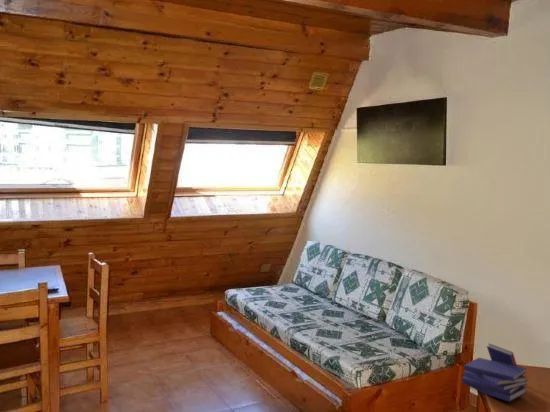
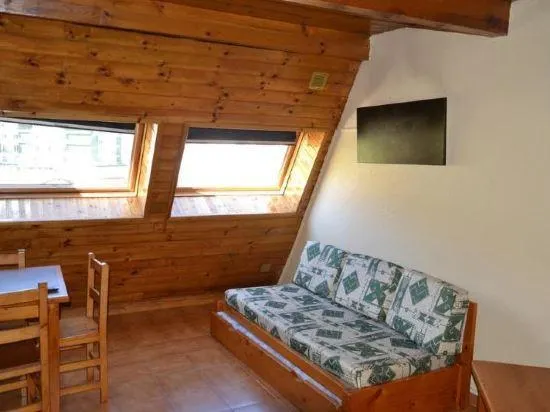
- book [461,342,529,403]
